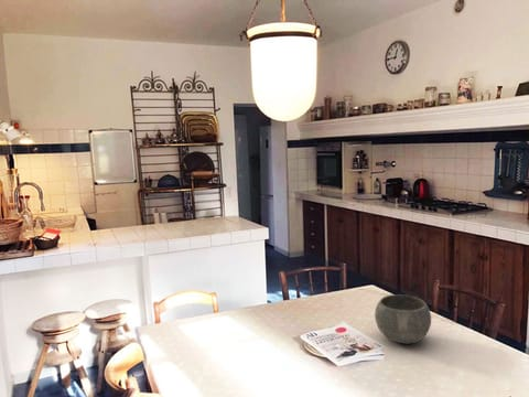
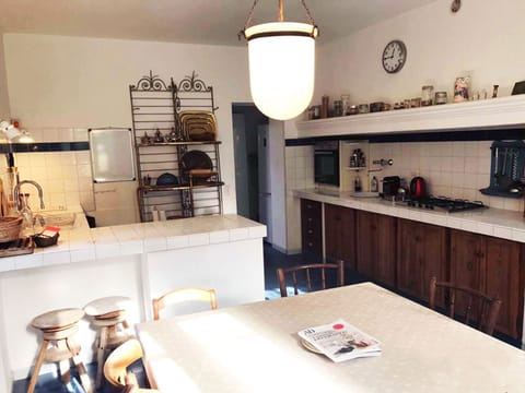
- bowl [374,293,432,345]
